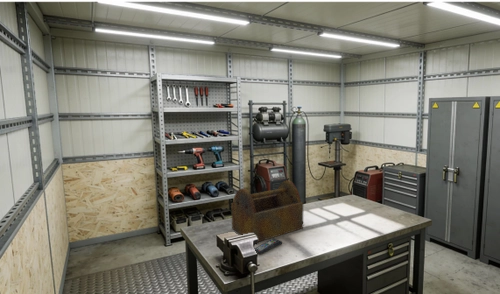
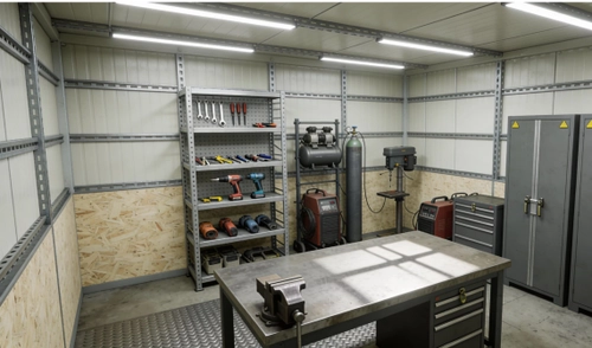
- tool box [230,180,304,243]
- remote control [254,237,283,255]
